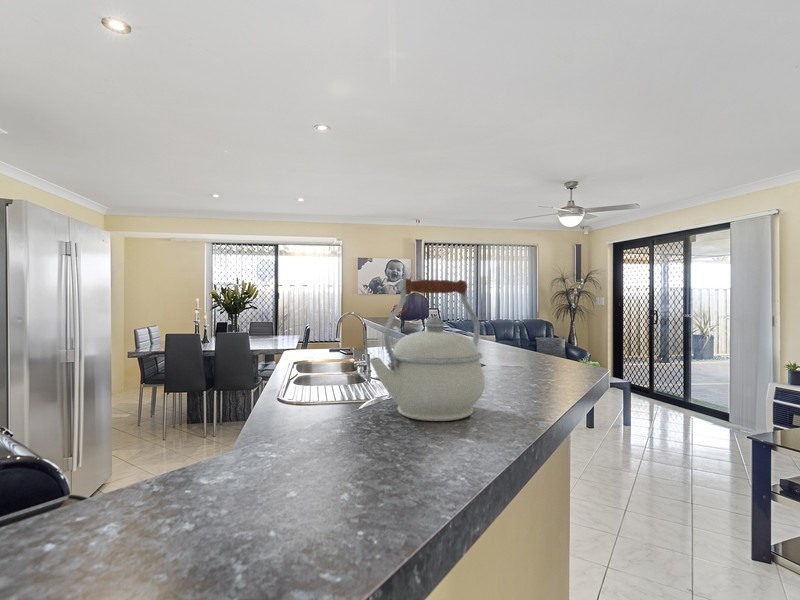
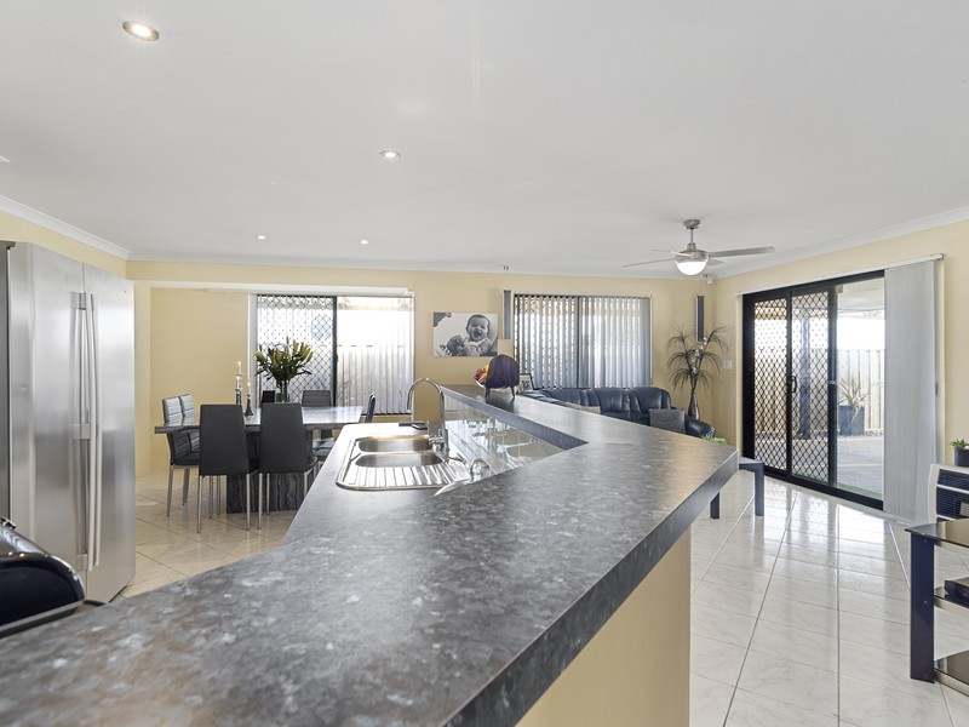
- kettle [368,278,486,422]
